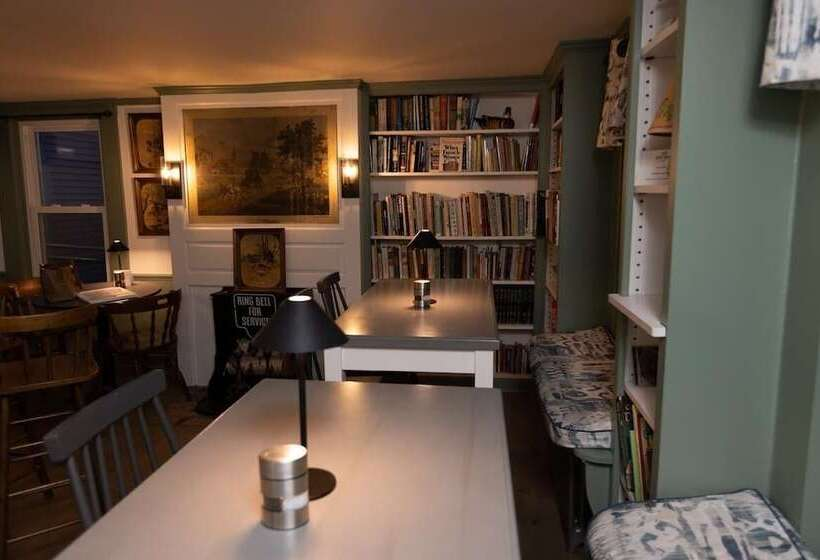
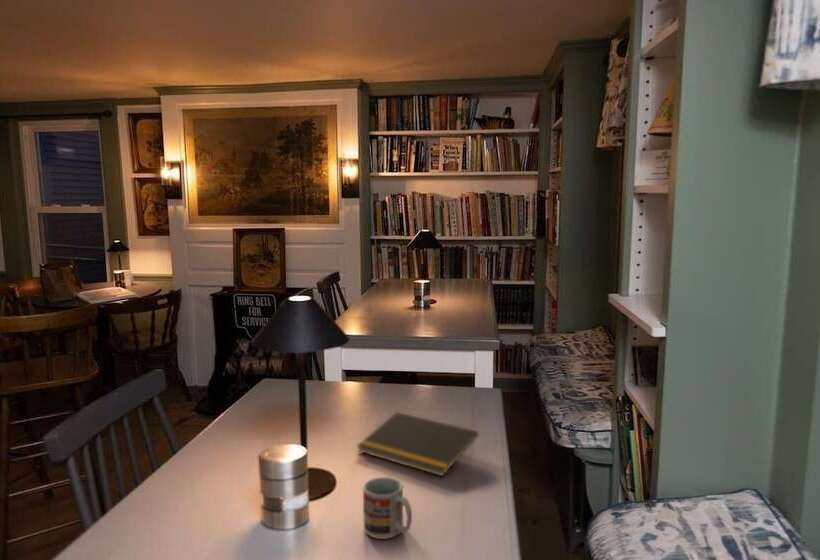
+ notepad [356,411,479,477]
+ cup [362,476,413,540]
